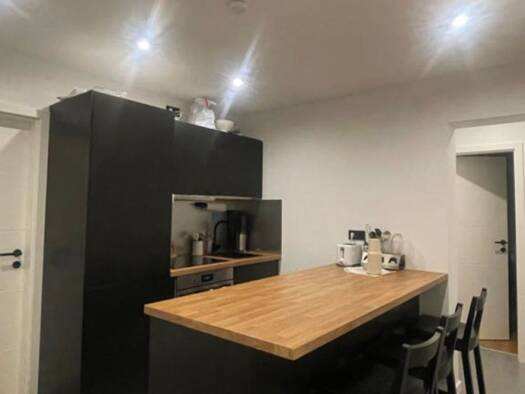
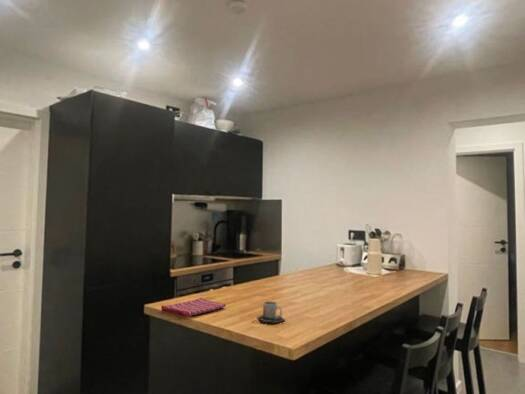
+ dish towel [160,297,227,318]
+ mug [256,300,286,324]
